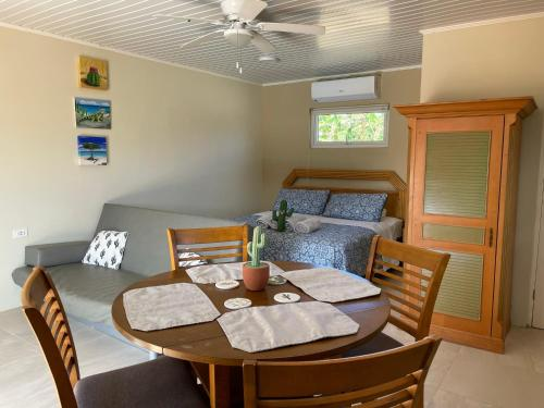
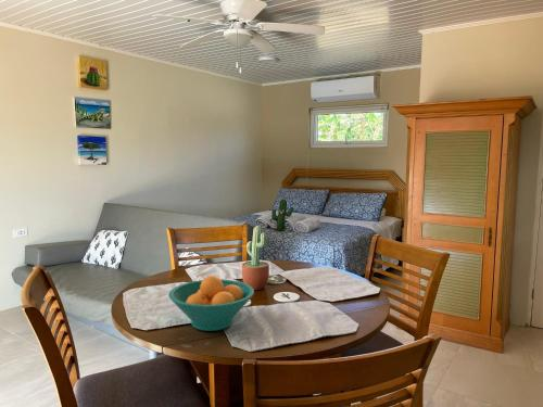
+ fruit bowl [167,275,255,332]
